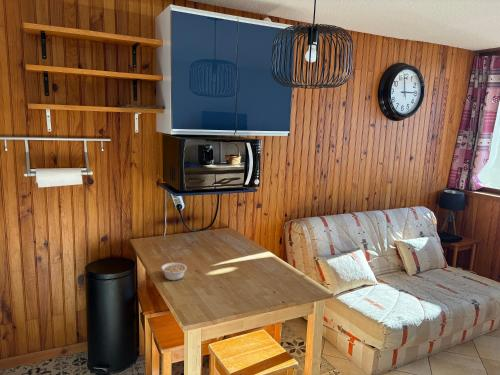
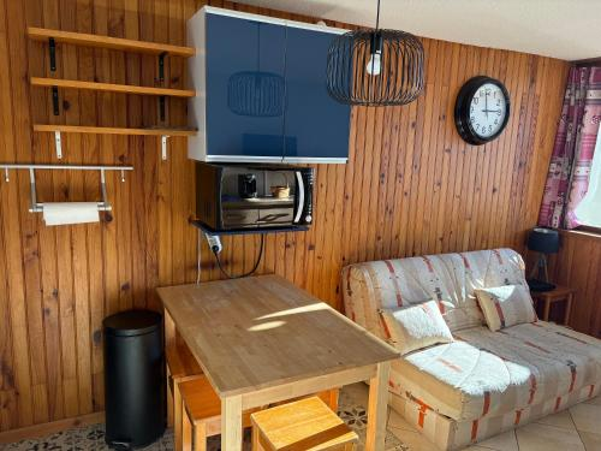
- legume [160,262,188,281]
